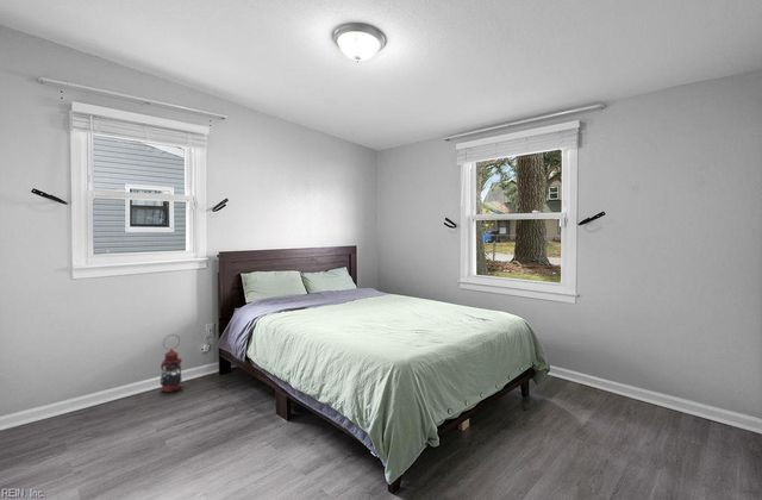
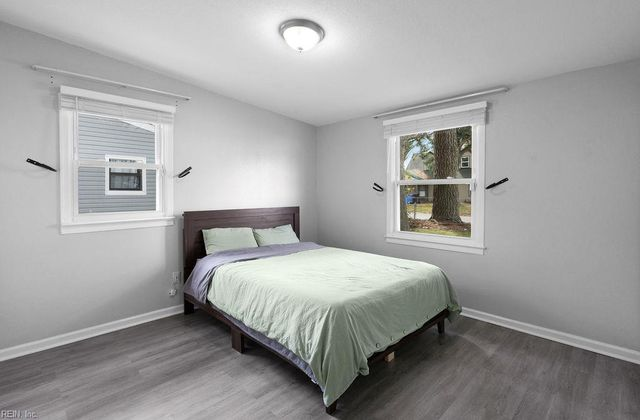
- lantern [160,333,183,393]
